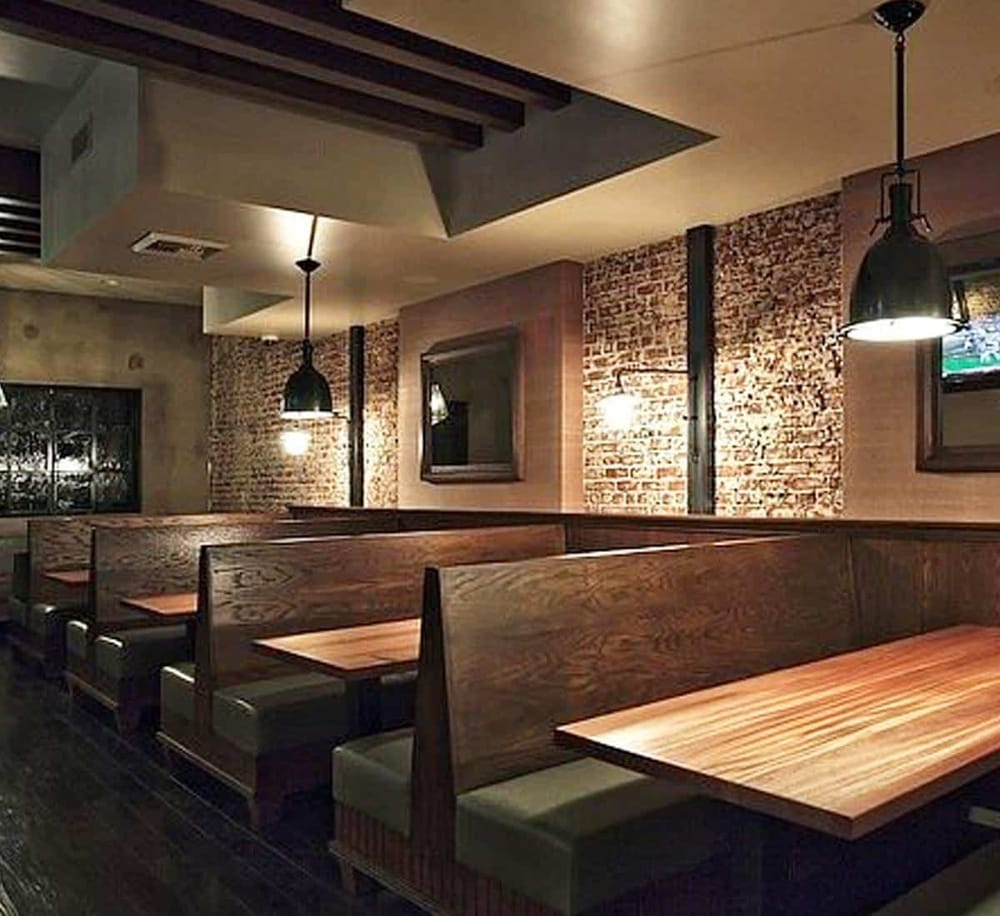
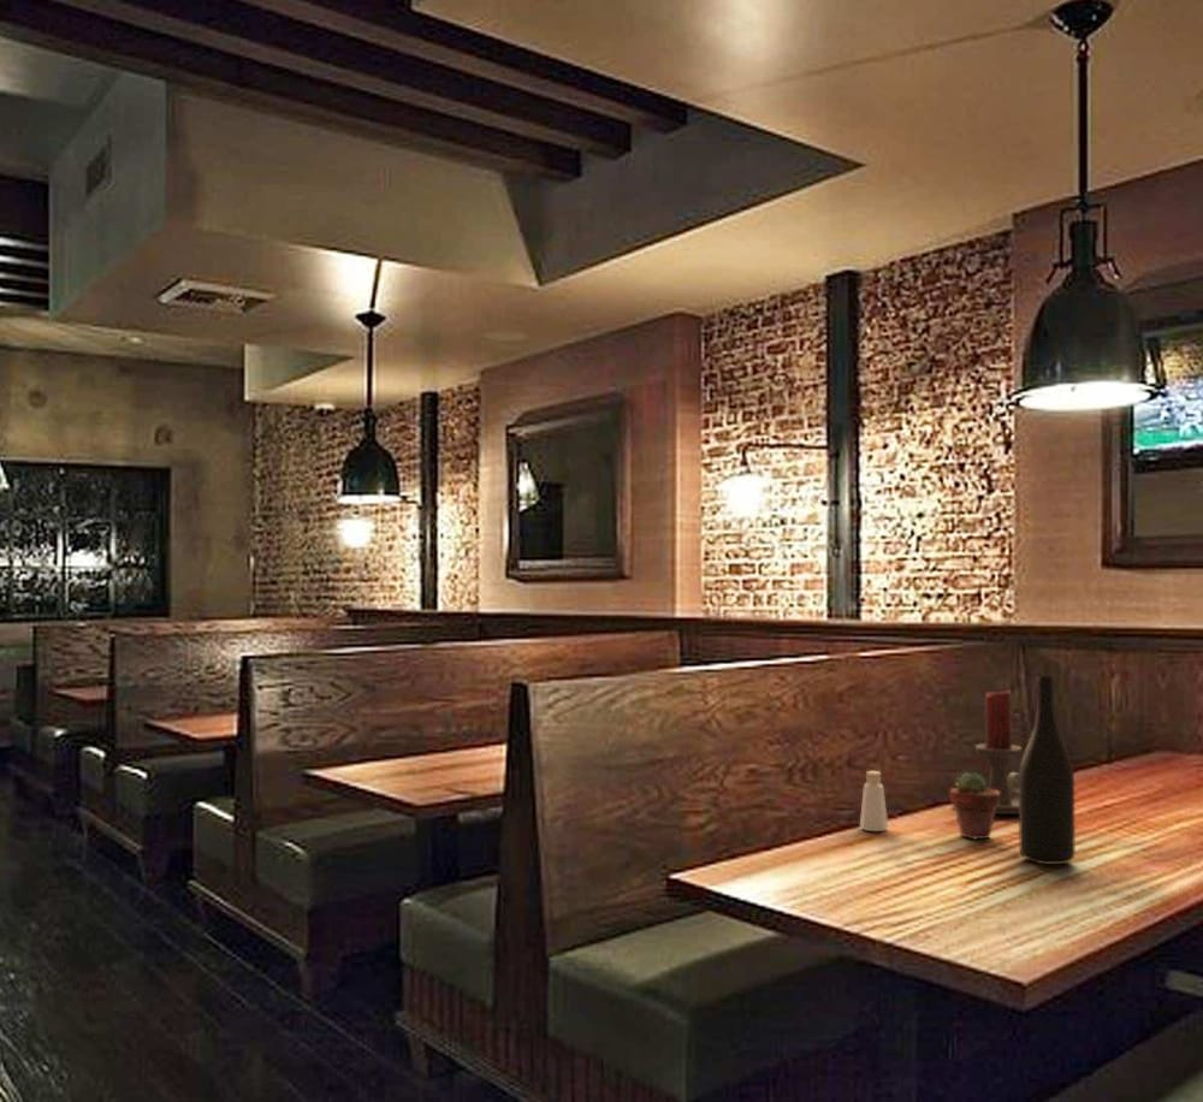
+ candle holder [974,689,1023,816]
+ pepper shaker [859,770,889,833]
+ wine bottle [1018,675,1077,865]
+ potted succulent [949,771,1000,841]
